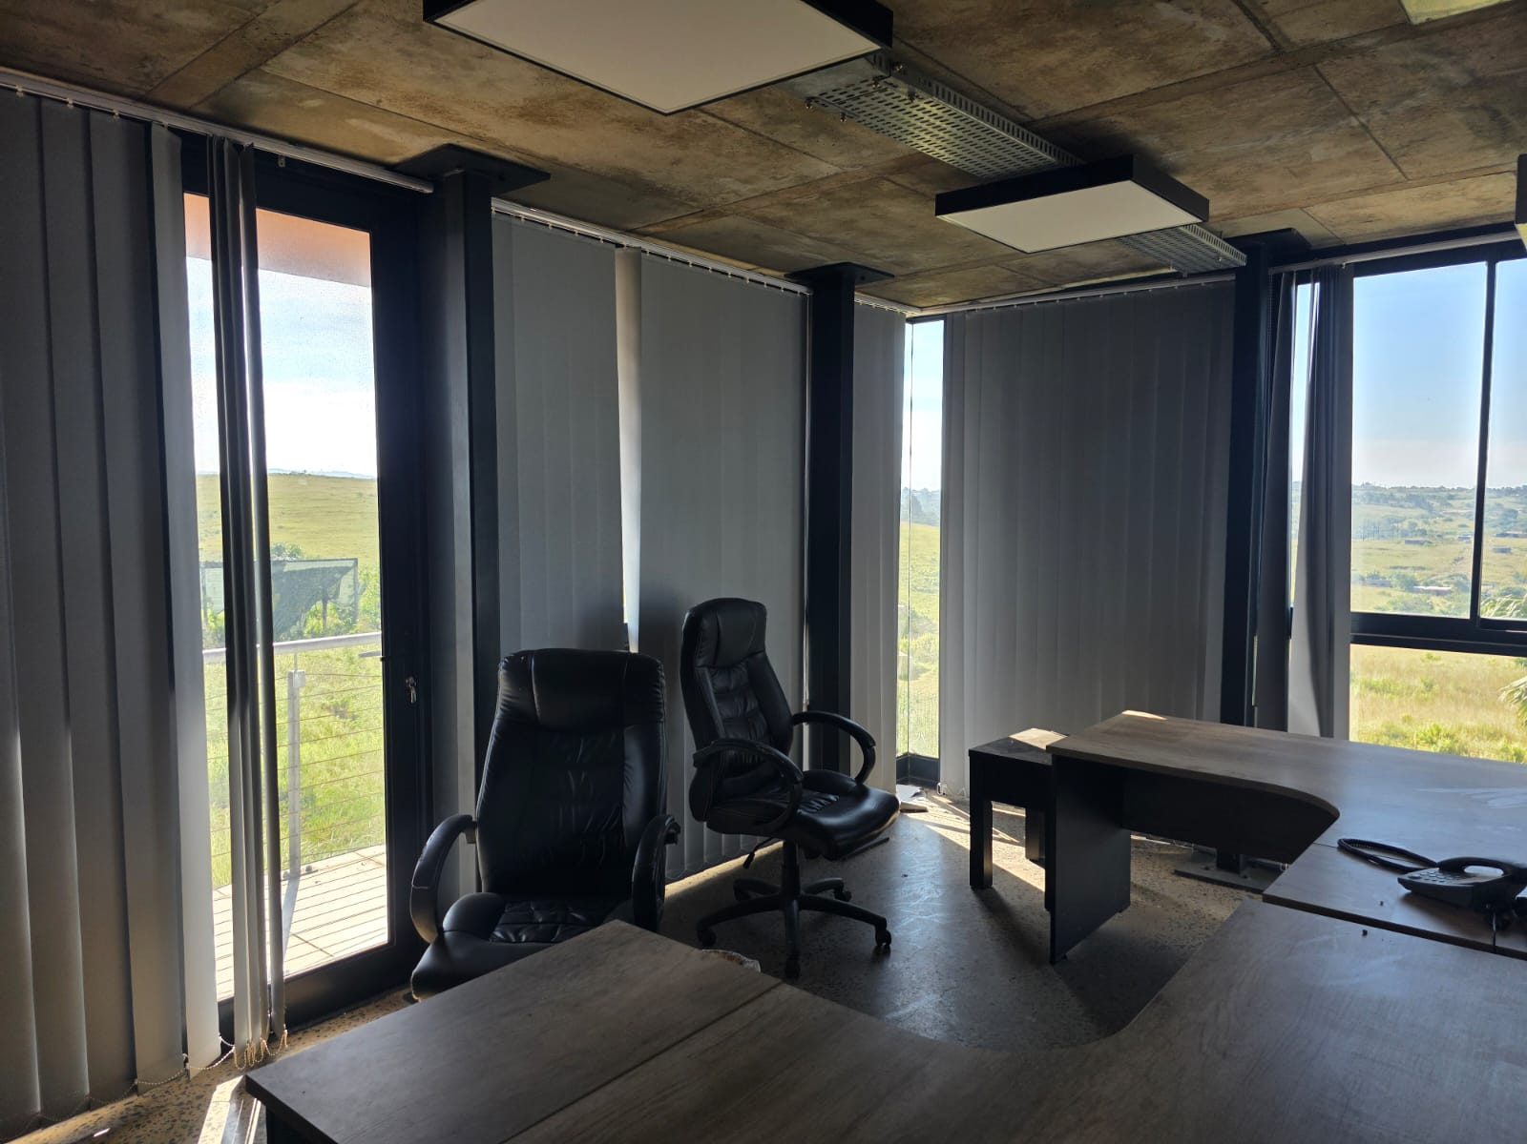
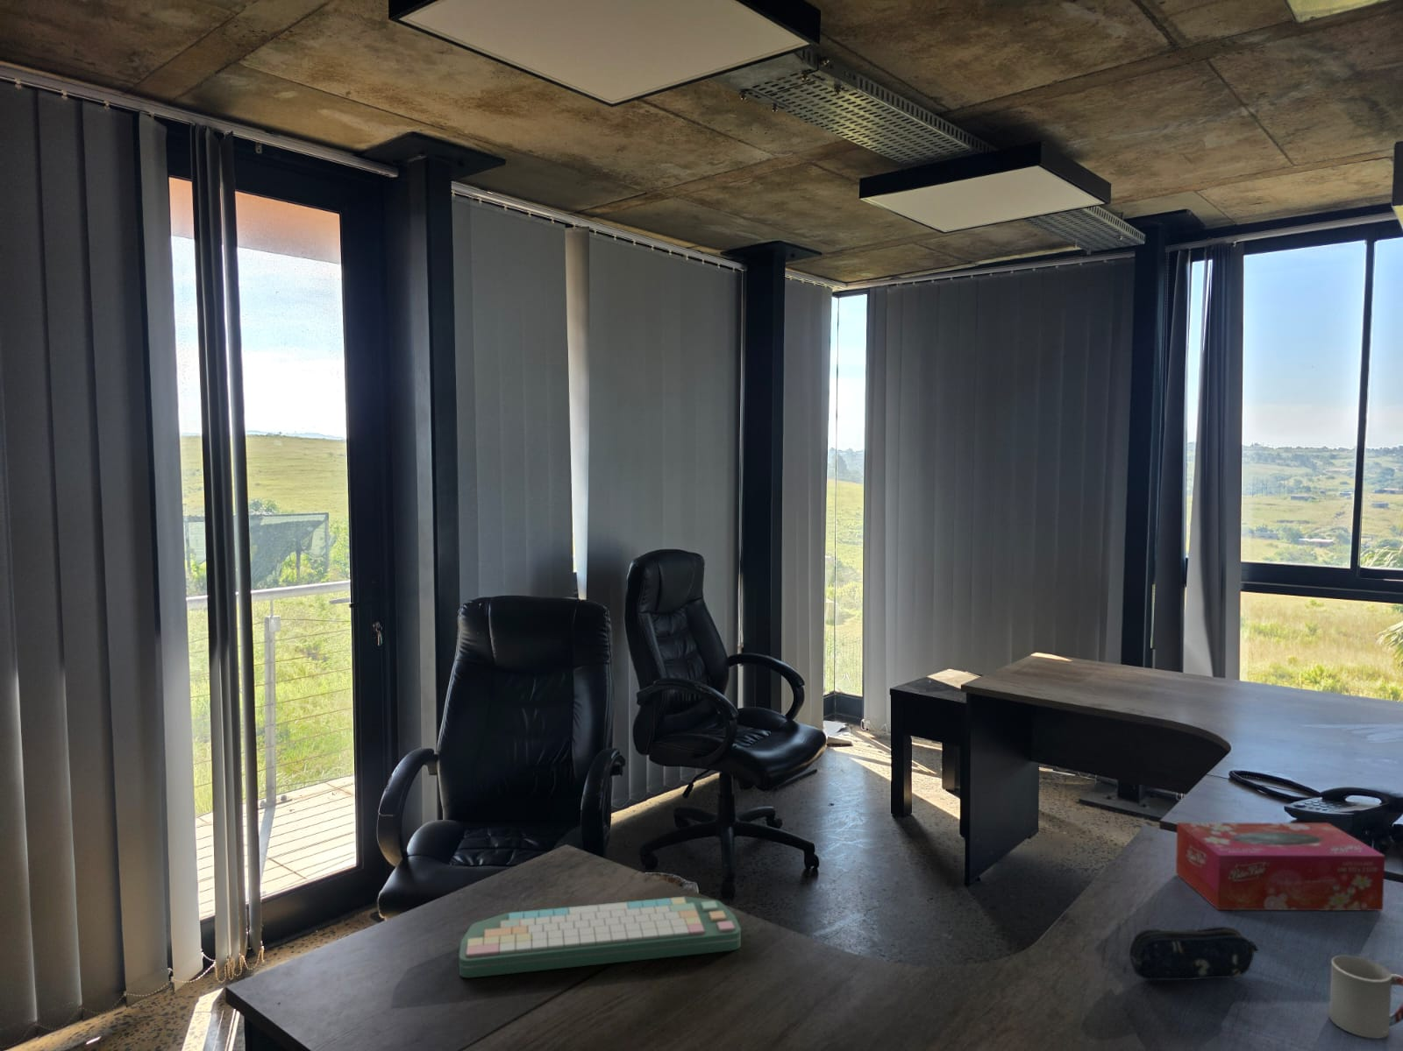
+ cup [1329,955,1403,1040]
+ computer keyboard [458,895,742,978]
+ pencil case [1129,926,1259,981]
+ tissue box [1175,821,1385,911]
